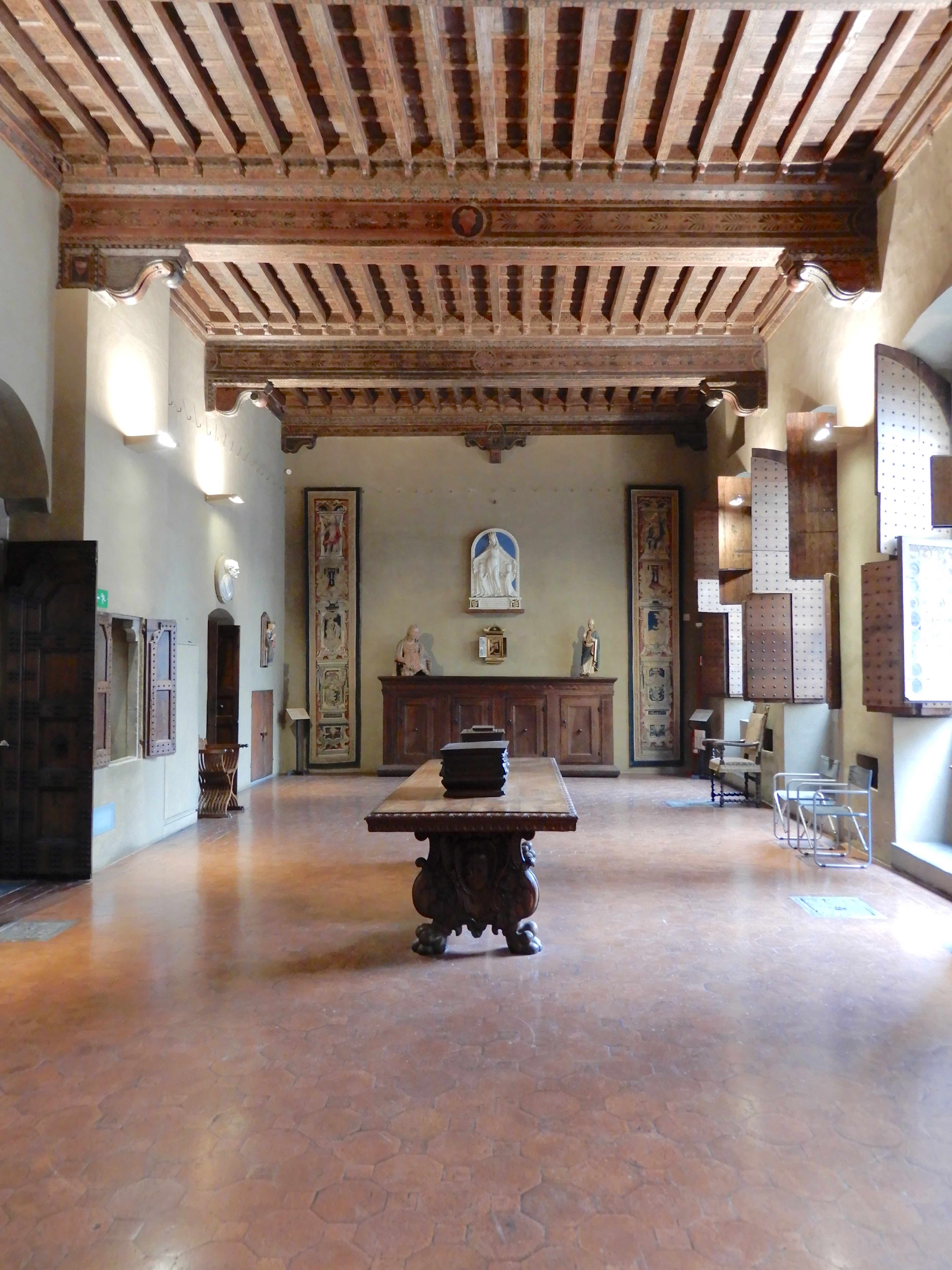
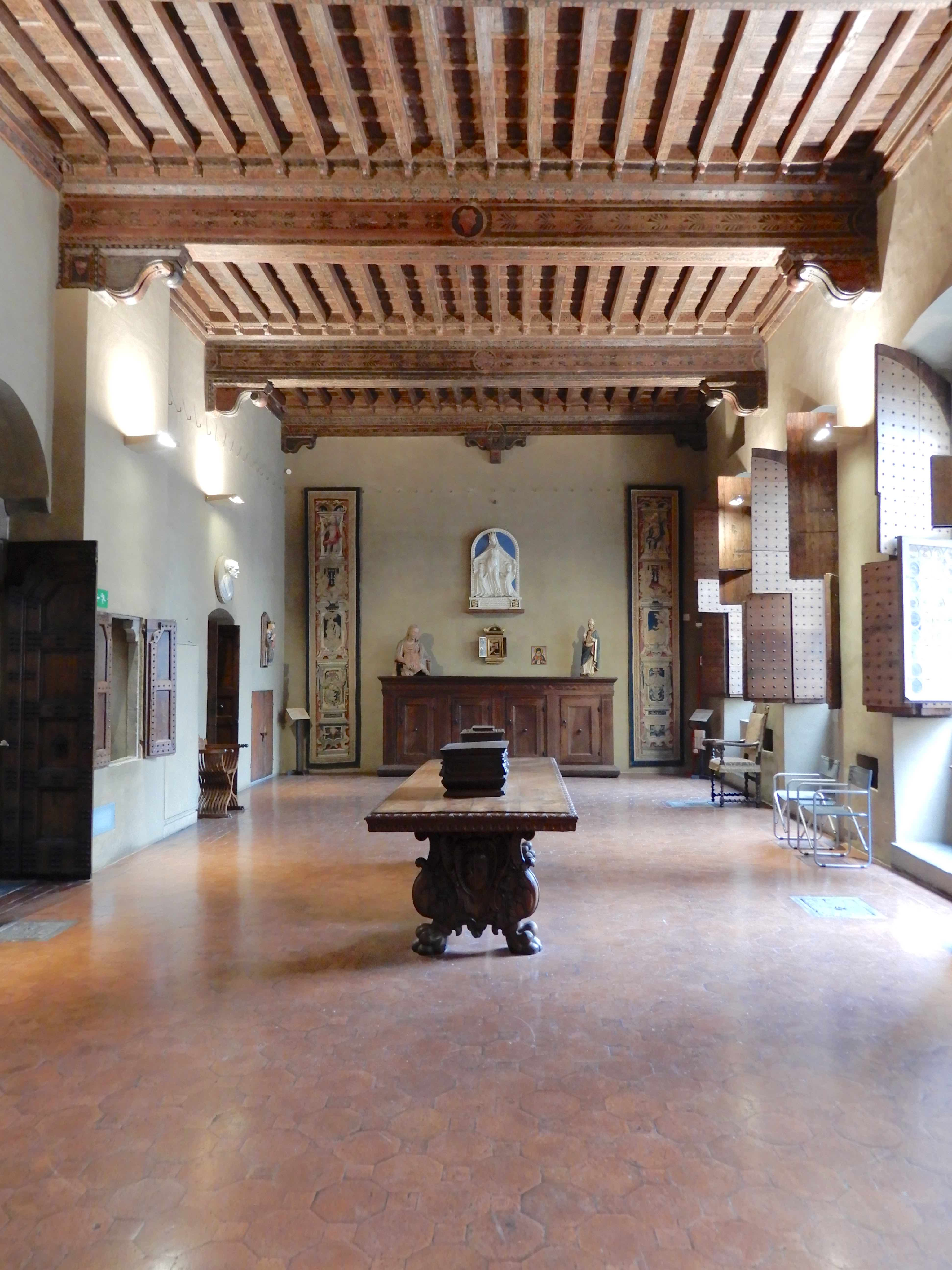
+ religious icon [531,646,547,665]
